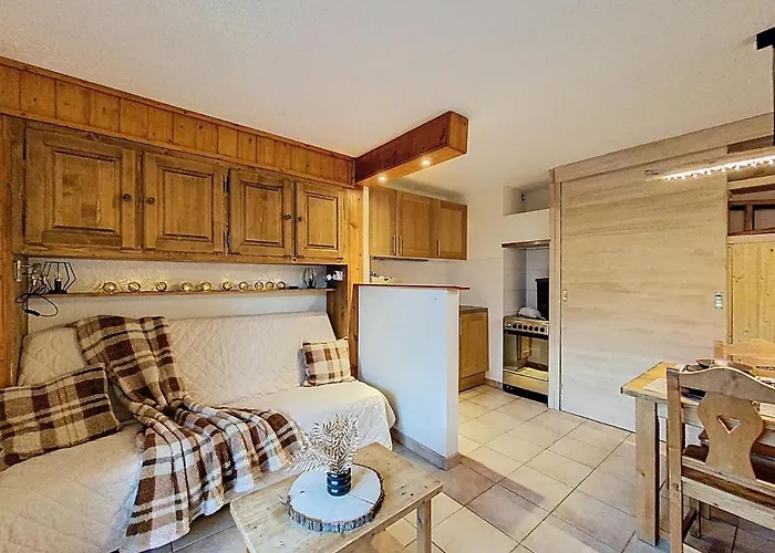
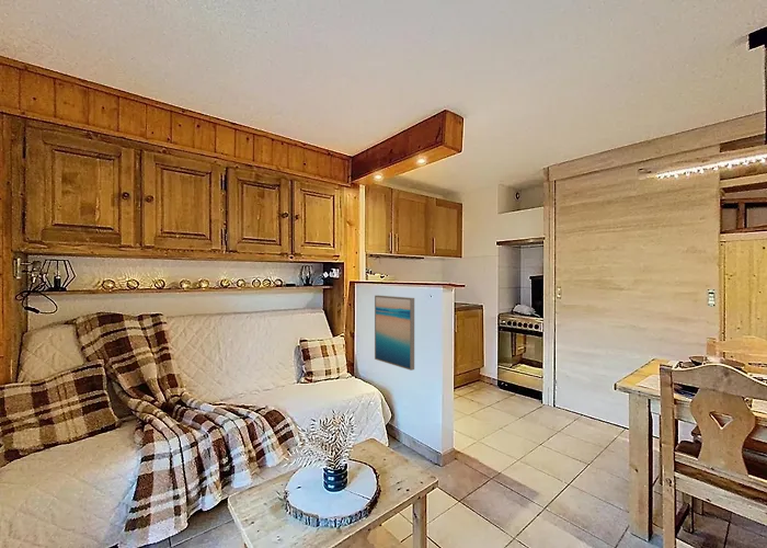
+ wall art [374,294,415,372]
